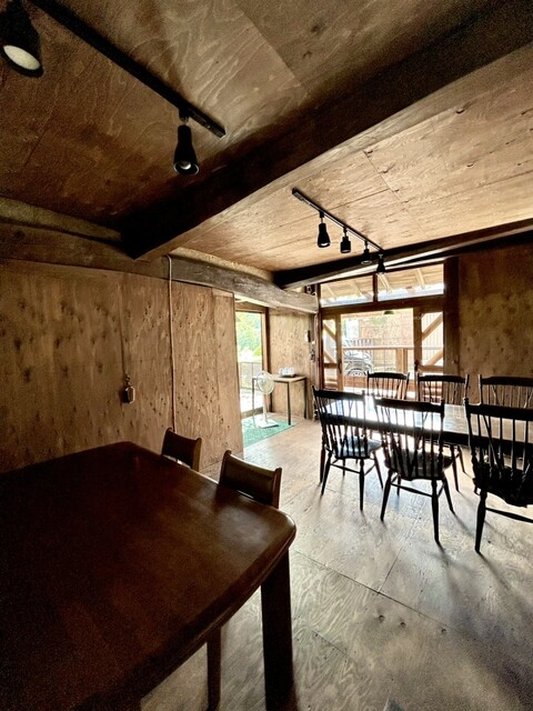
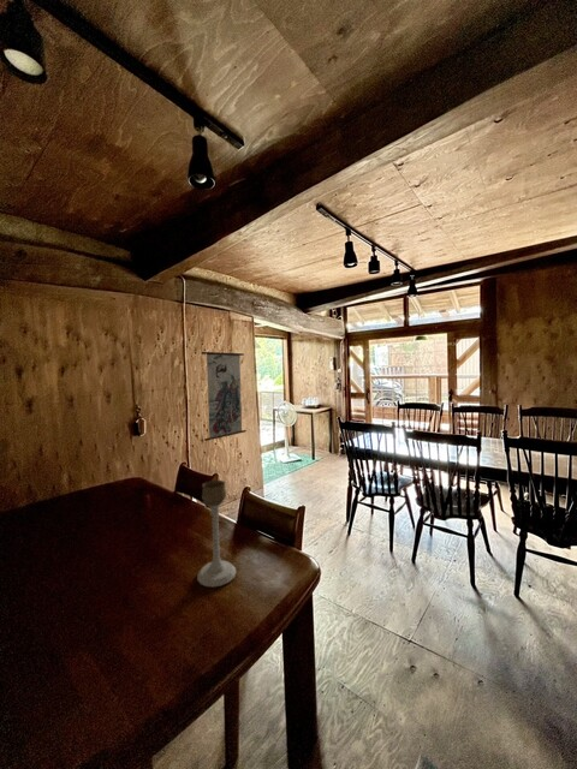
+ candle holder [196,478,237,589]
+ wall scroll [201,341,248,442]
